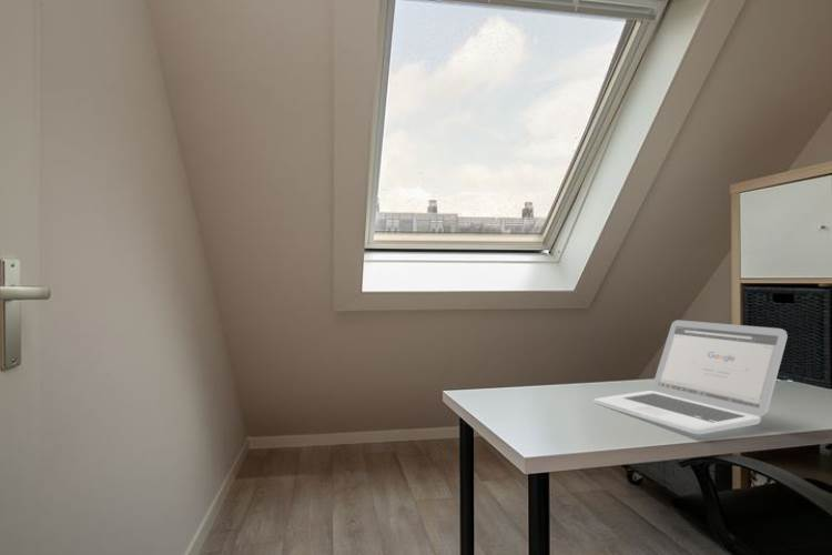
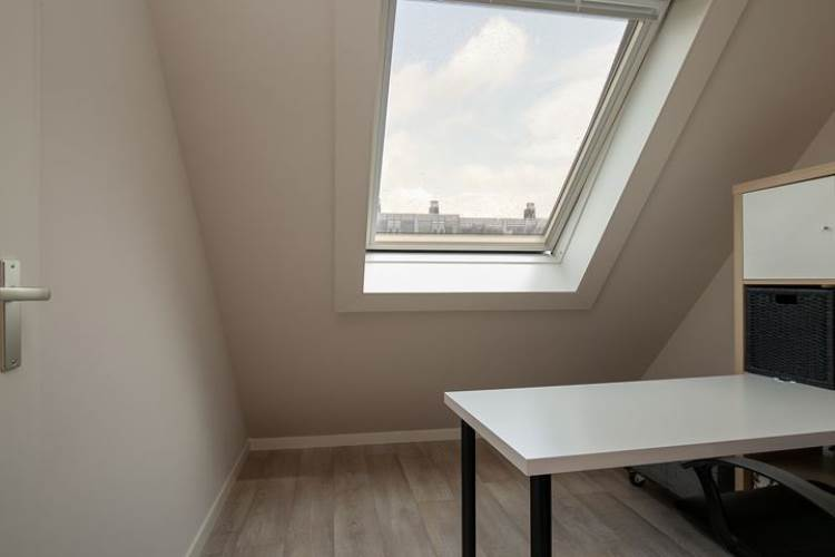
- laptop [592,319,789,435]
